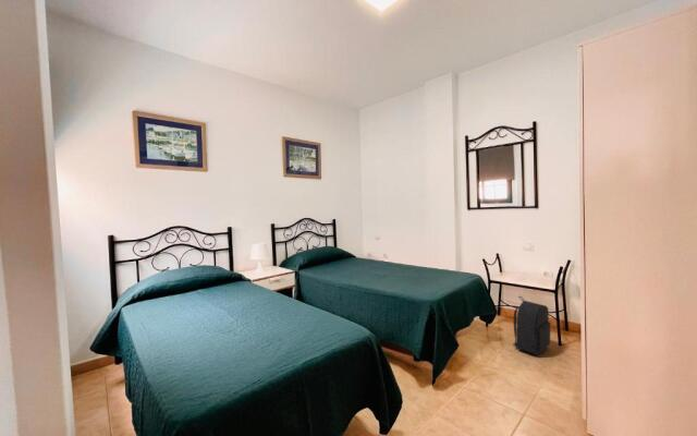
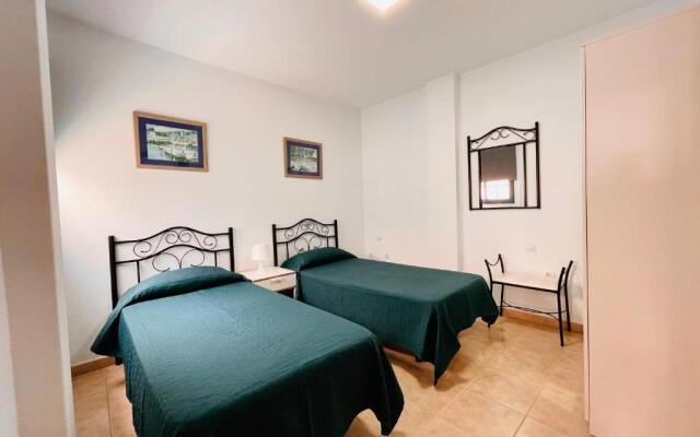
- backpack [512,295,551,356]
